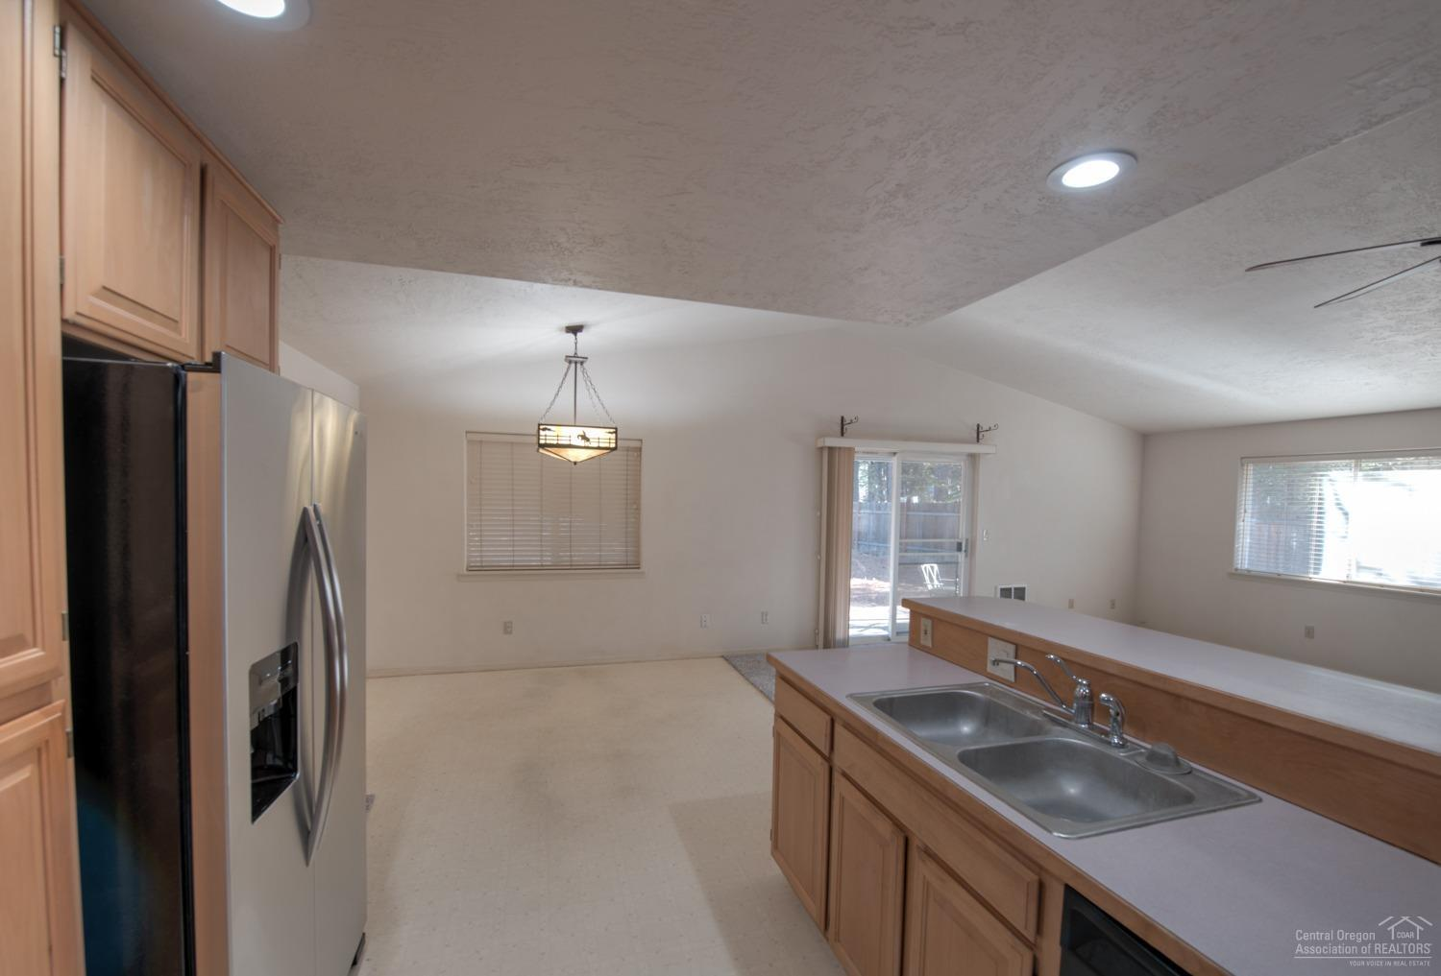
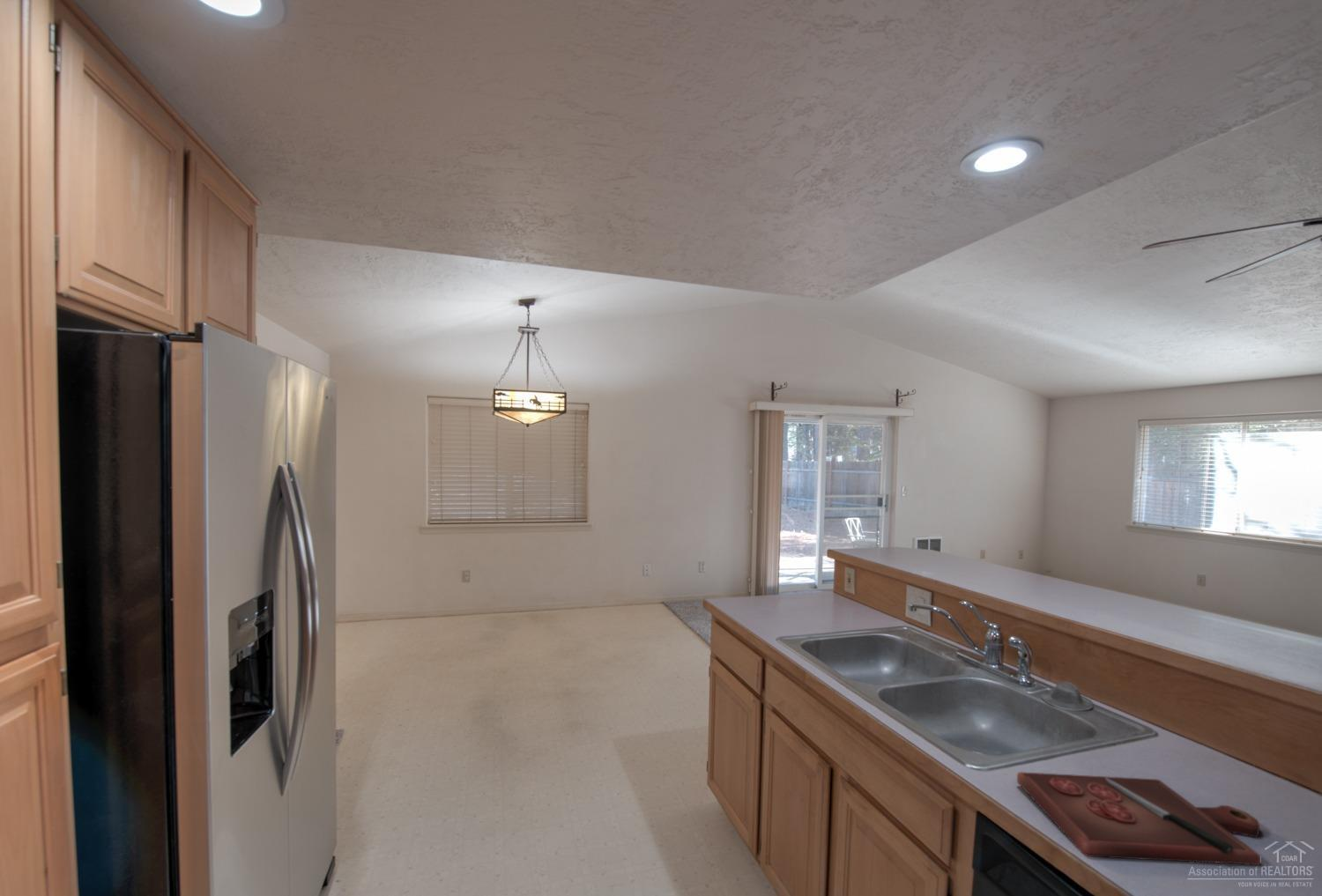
+ cutting board [1016,771,1261,866]
